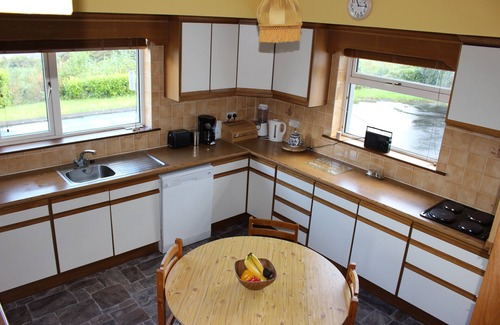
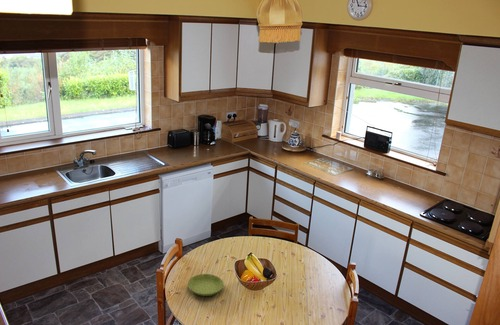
+ saucer [187,273,224,297]
